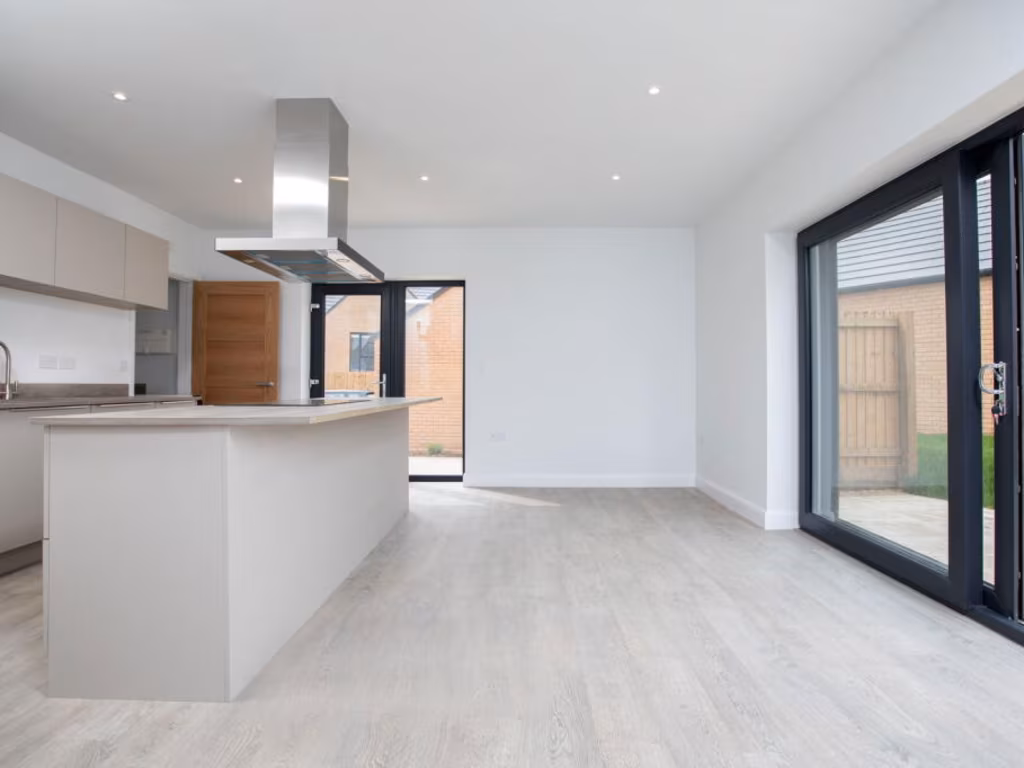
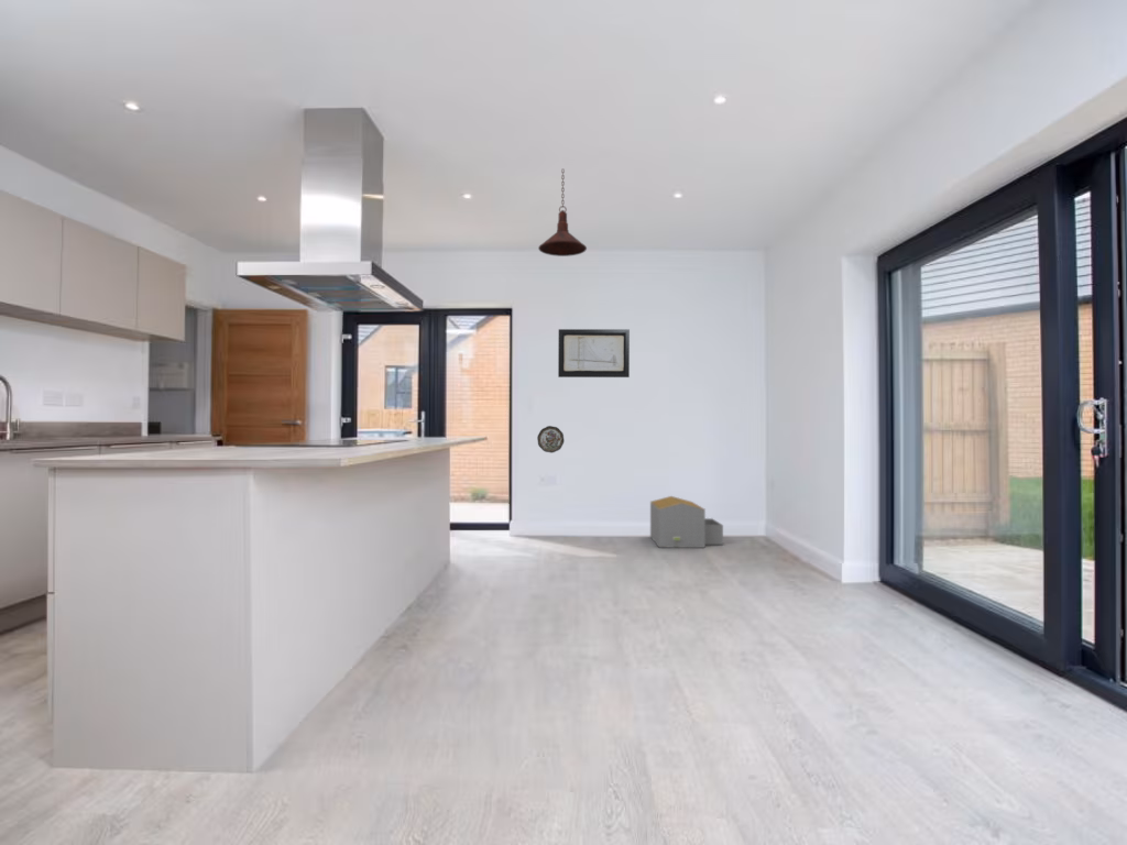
+ wall art [557,328,631,378]
+ decorative plate [536,425,566,454]
+ pendant light [537,167,588,257]
+ architectural model [649,495,724,549]
